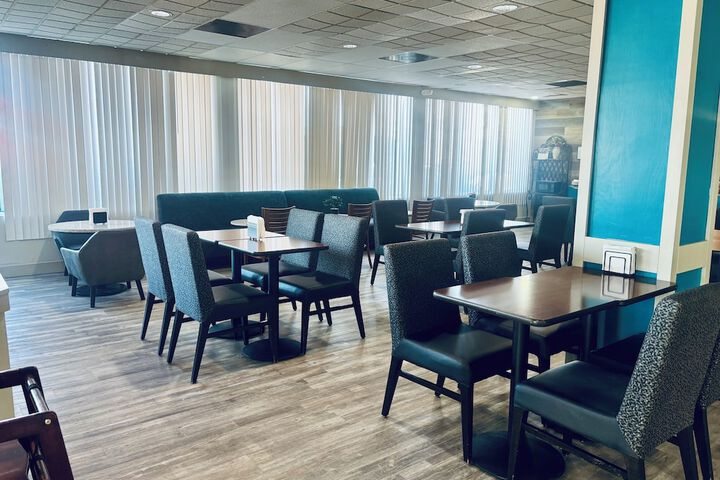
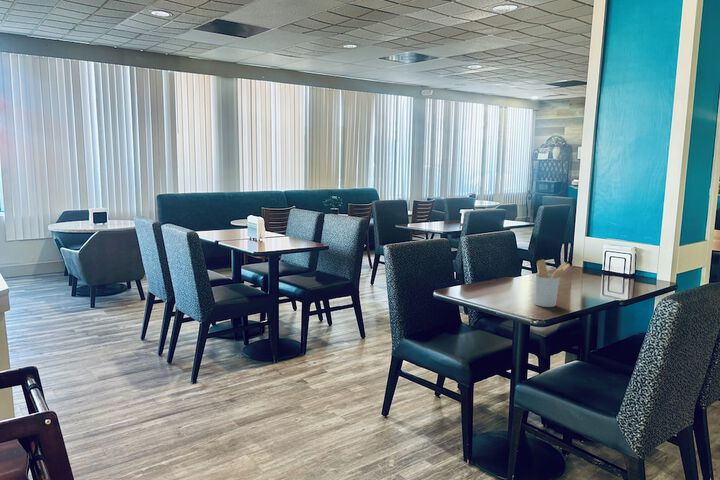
+ utensil holder [533,258,571,308]
